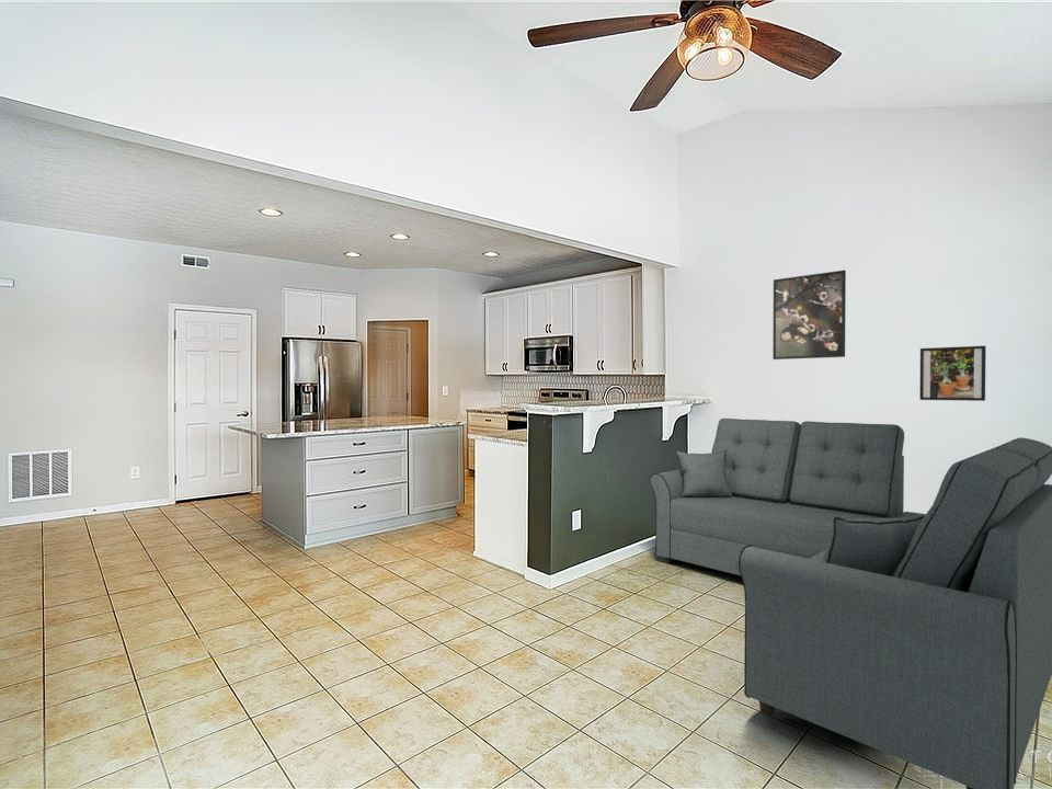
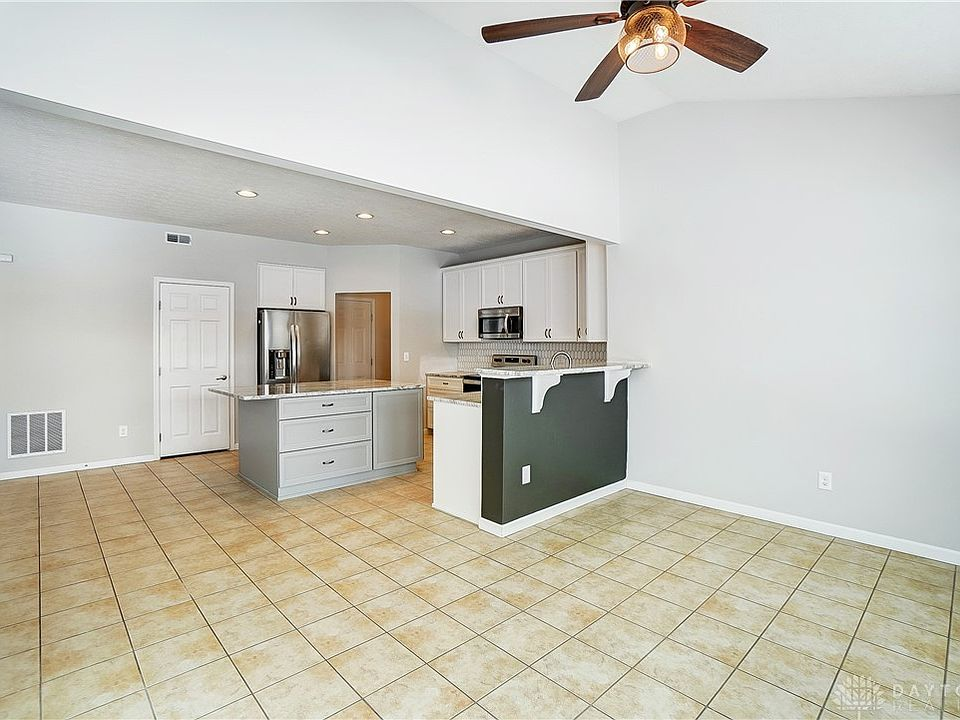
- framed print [918,345,987,402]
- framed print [771,270,847,361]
- sofa [649,418,1052,789]
